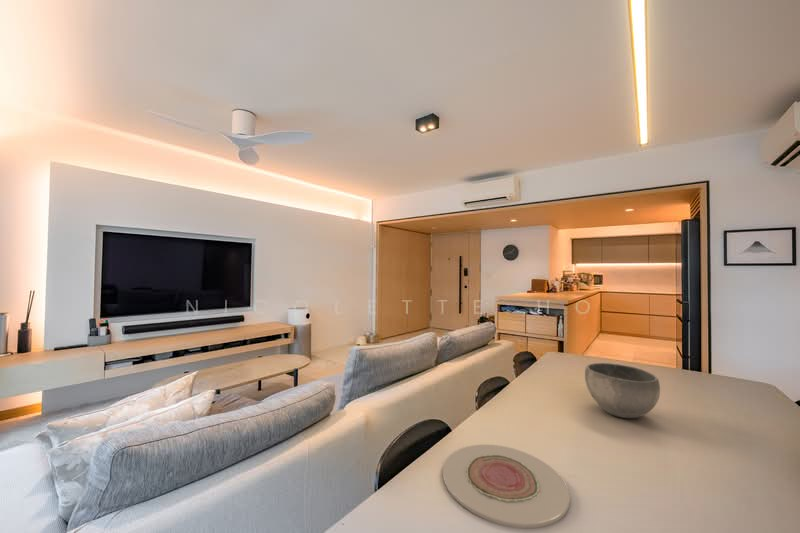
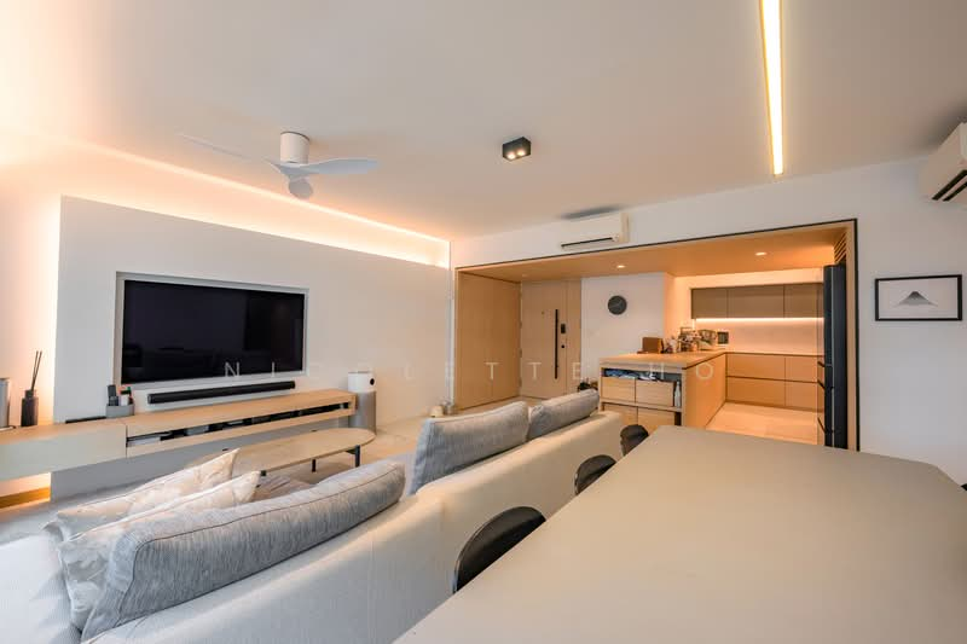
- plate [442,444,571,529]
- bowl [584,362,661,419]
